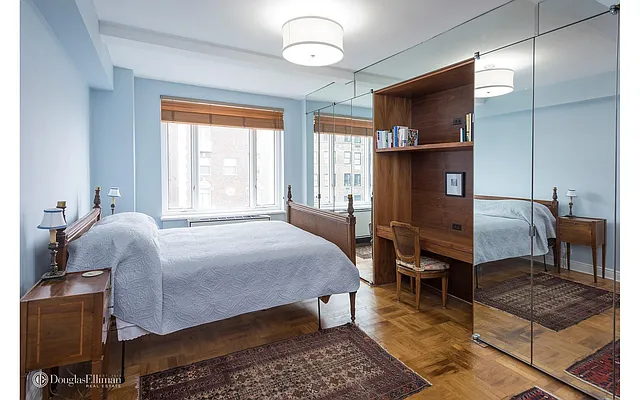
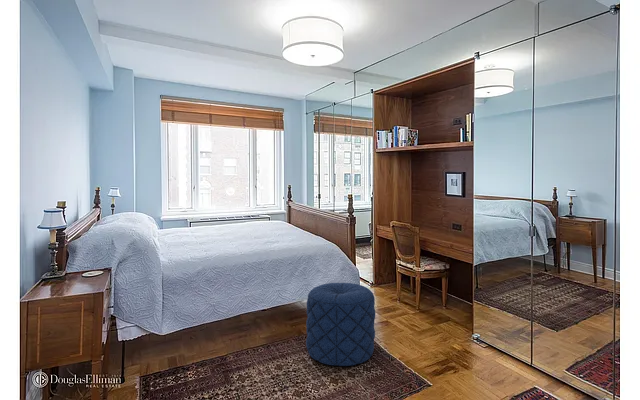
+ pouf [305,282,376,367]
